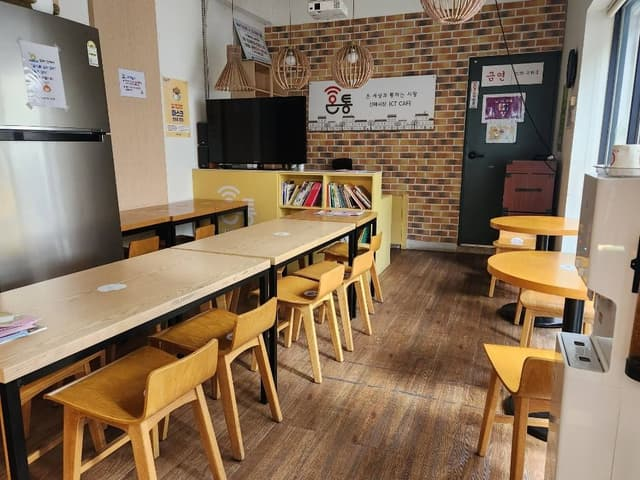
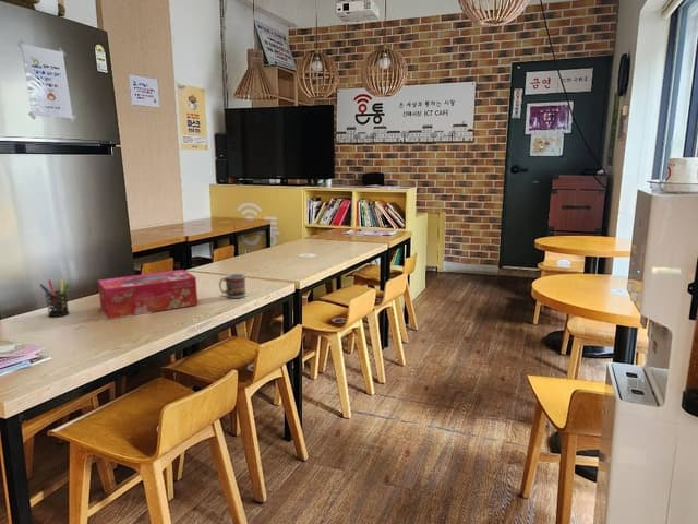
+ cup [218,273,246,299]
+ pen holder [38,277,71,318]
+ tissue box [97,269,198,321]
